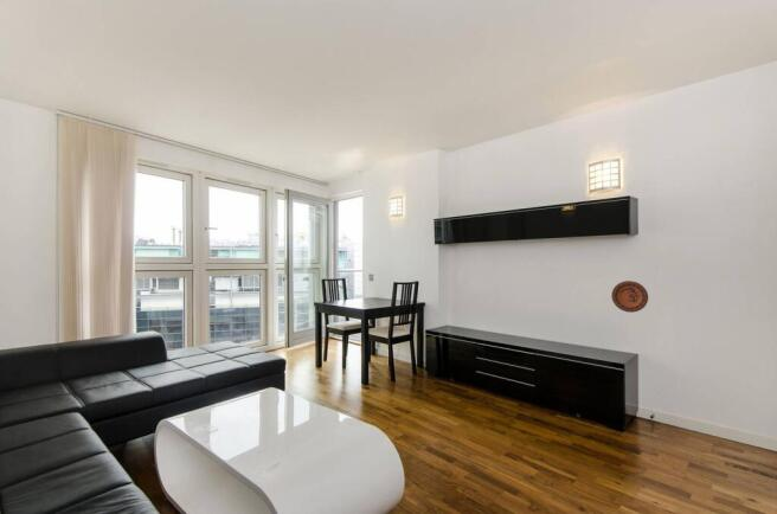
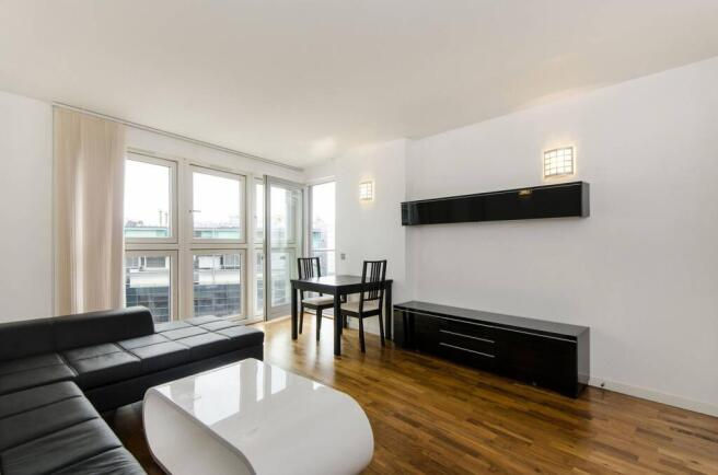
- decorative plate [610,280,649,314]
